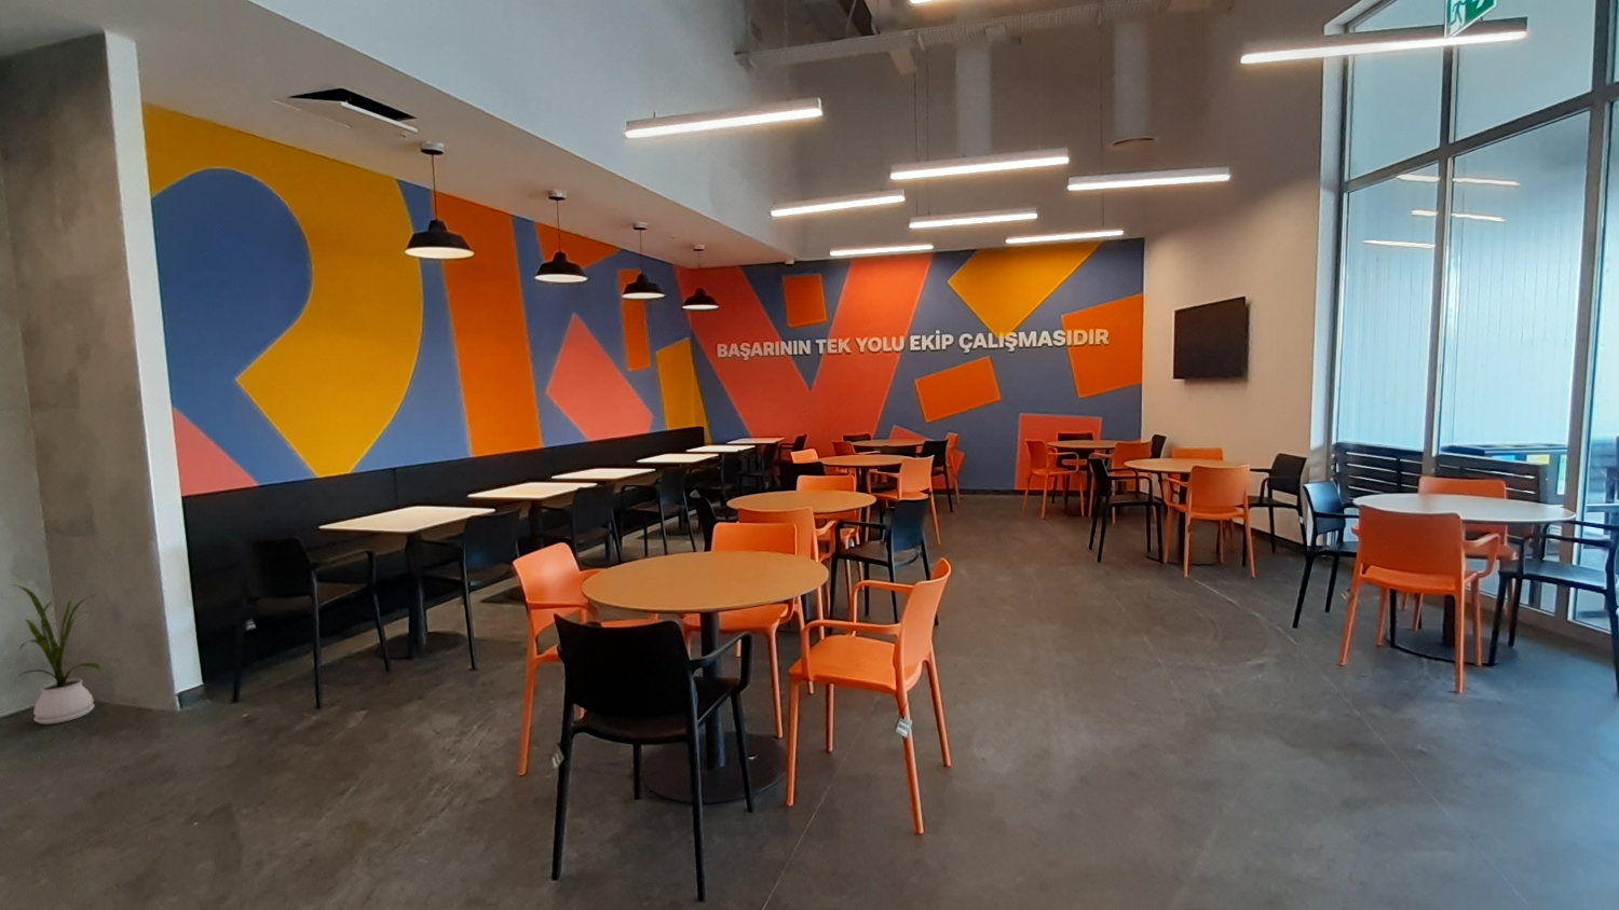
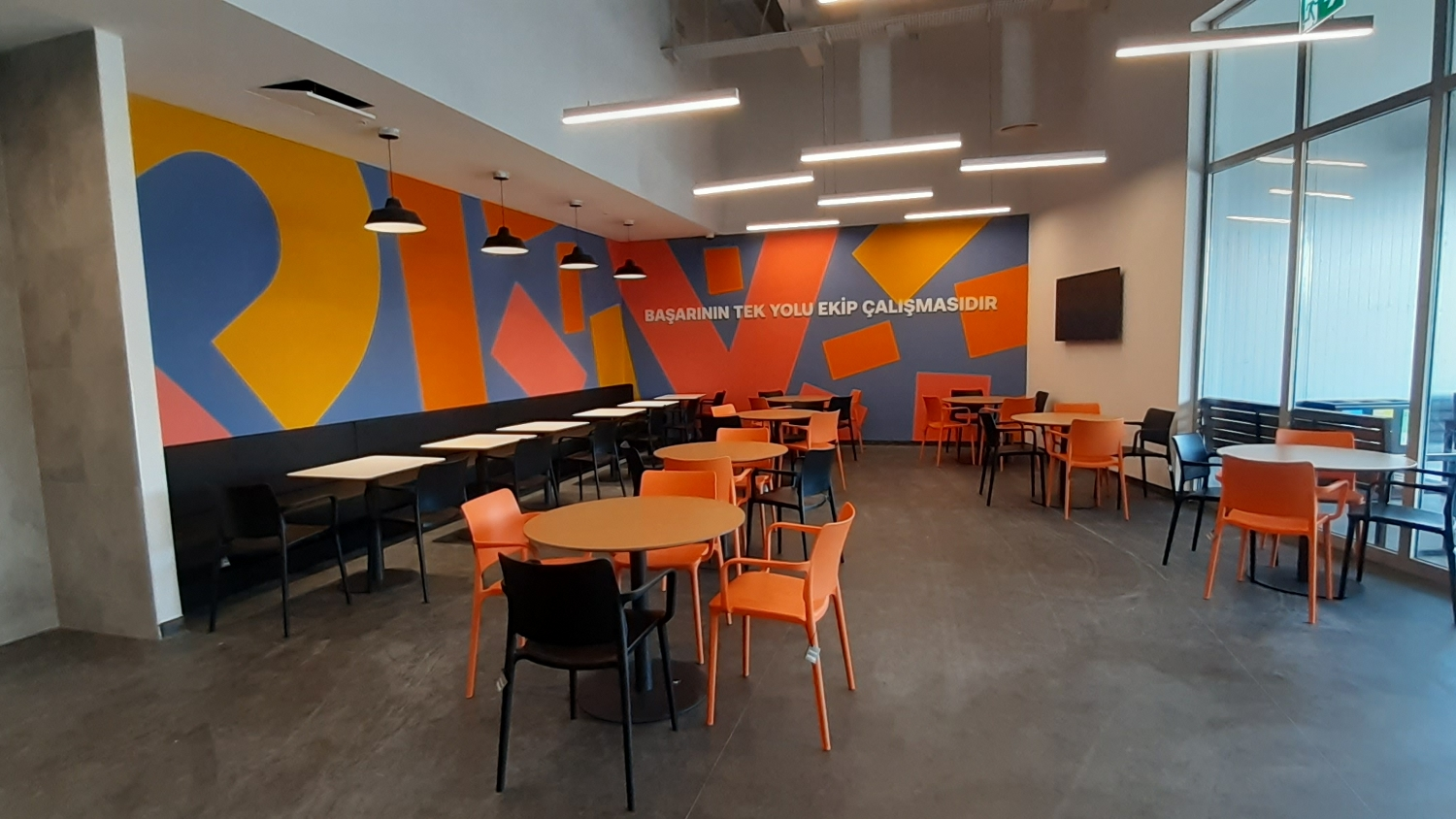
- house plant [11,583,102,726]
